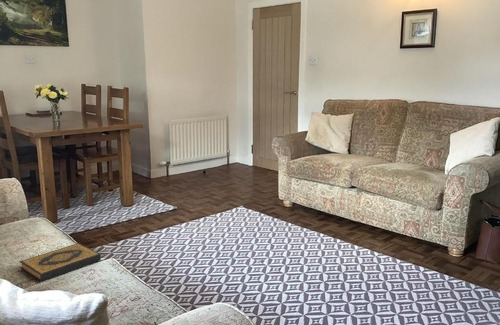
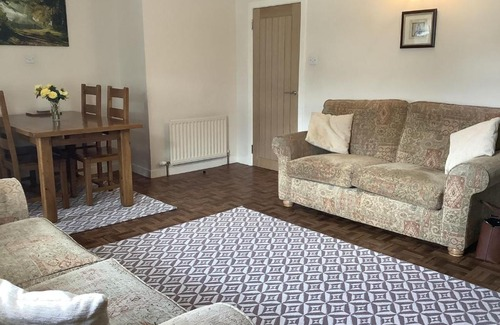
- hardback book [19,242,102,282]
